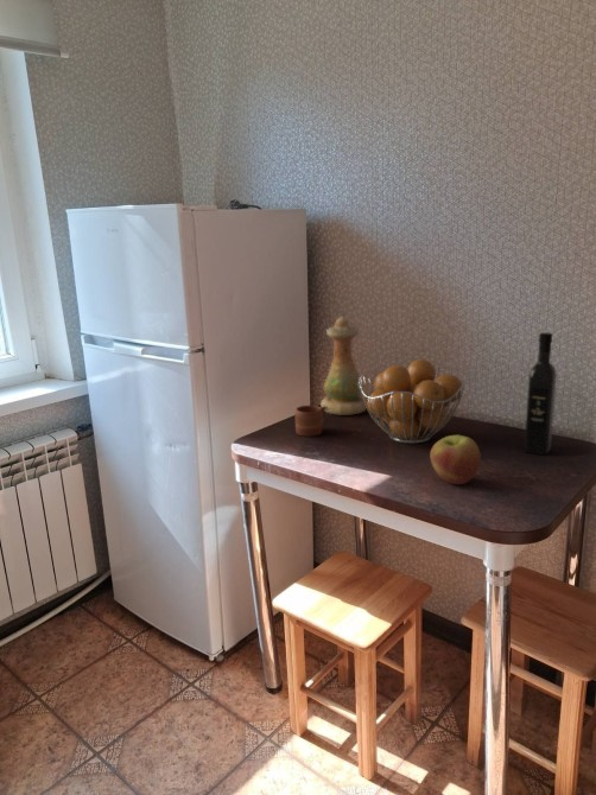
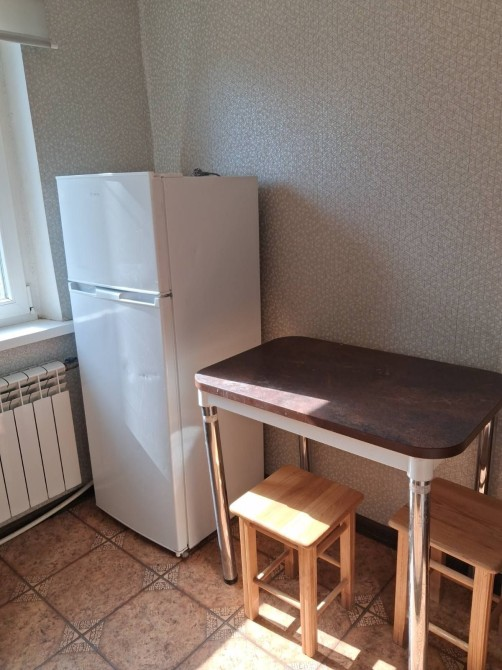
- wine bottle [524,331,558,456]
- vase [319,314,368,416]
- apple [429,434,482,485]
- mug [294,405,329,438]
- fruit basket [359,358,467,445]
